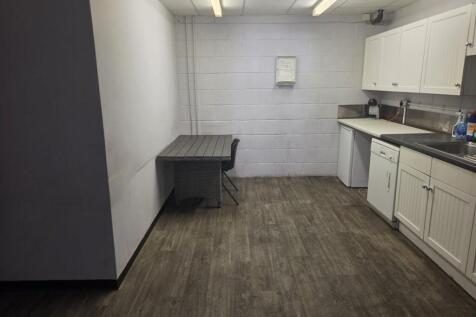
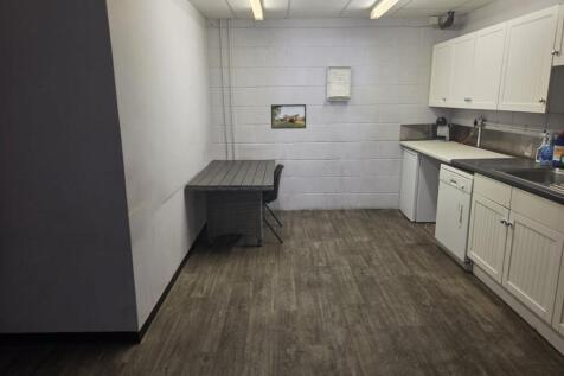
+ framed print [270,103,307,130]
